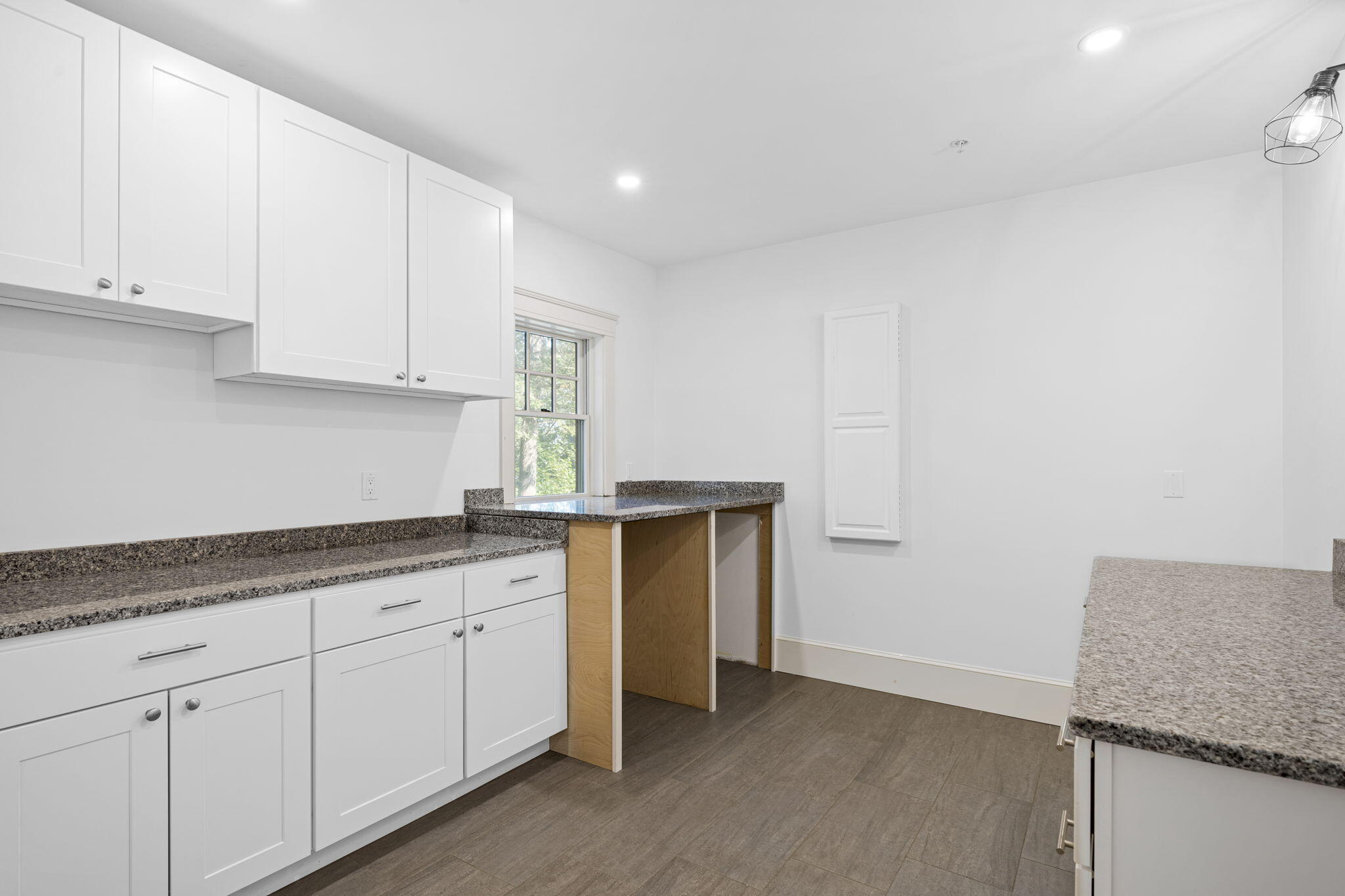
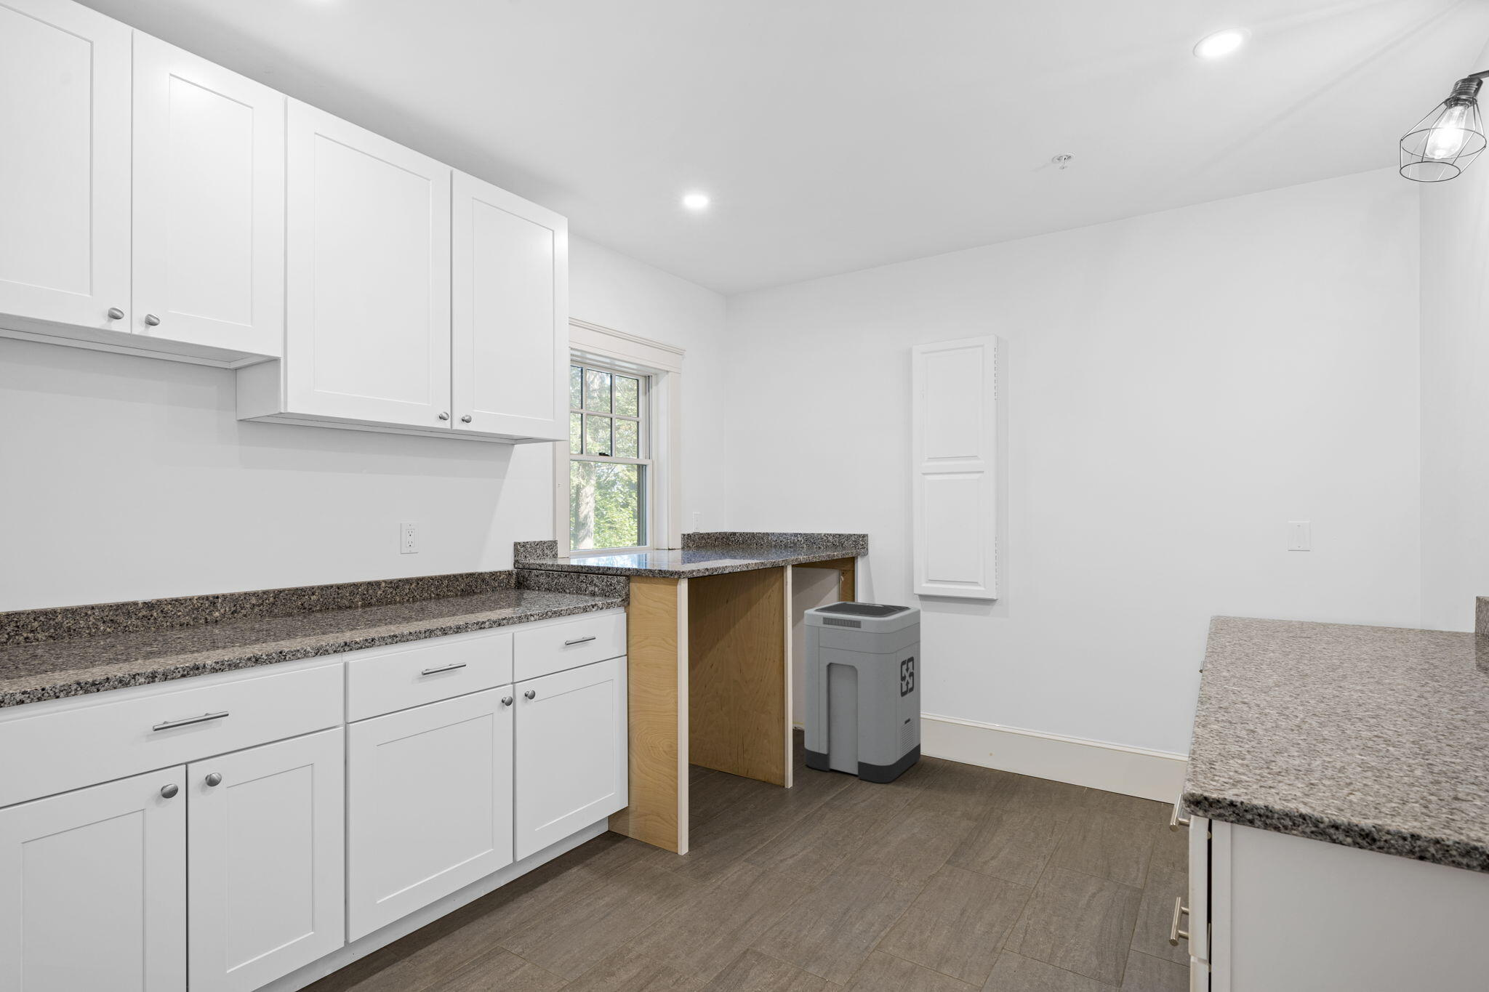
+ trash can [804,601,921,784]
